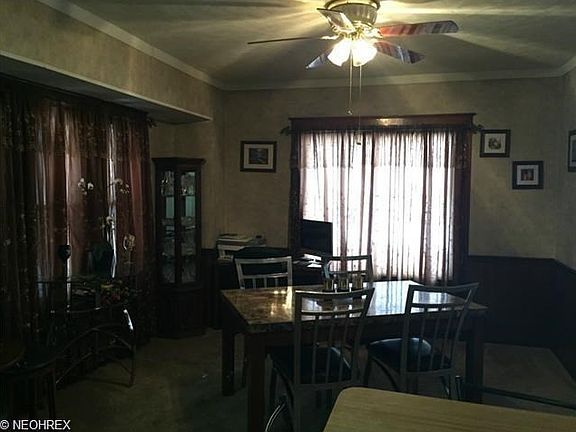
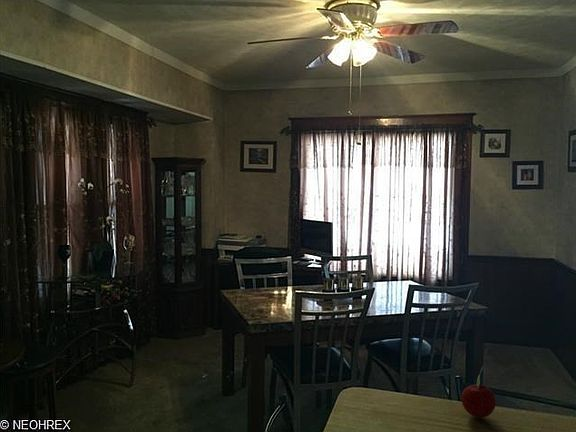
+ fruit [460,365,497,419]
